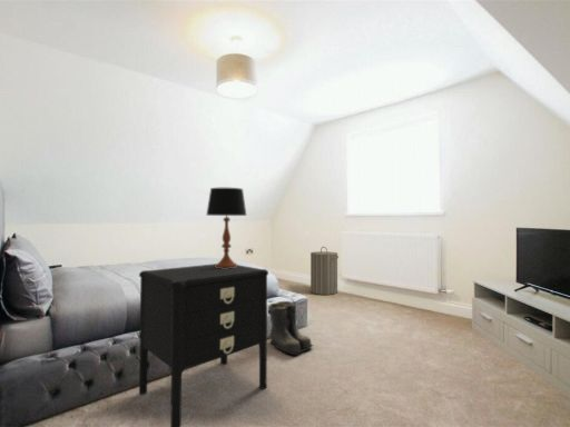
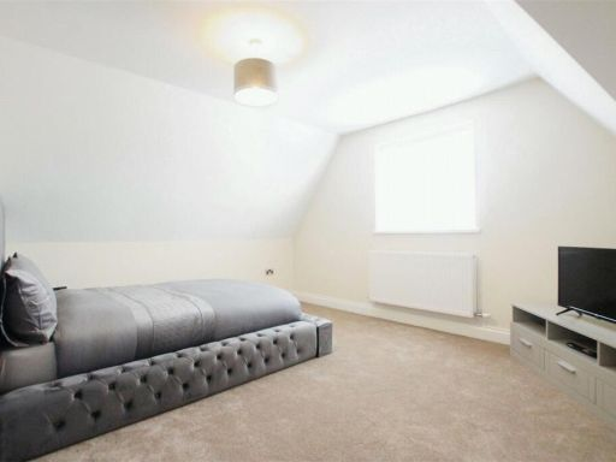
- boots [267,300,315,356]
- laundry hamper [309,246,340,296]
- table lamp [205,187,248,269]
- nightstand [138,262,269,427]
